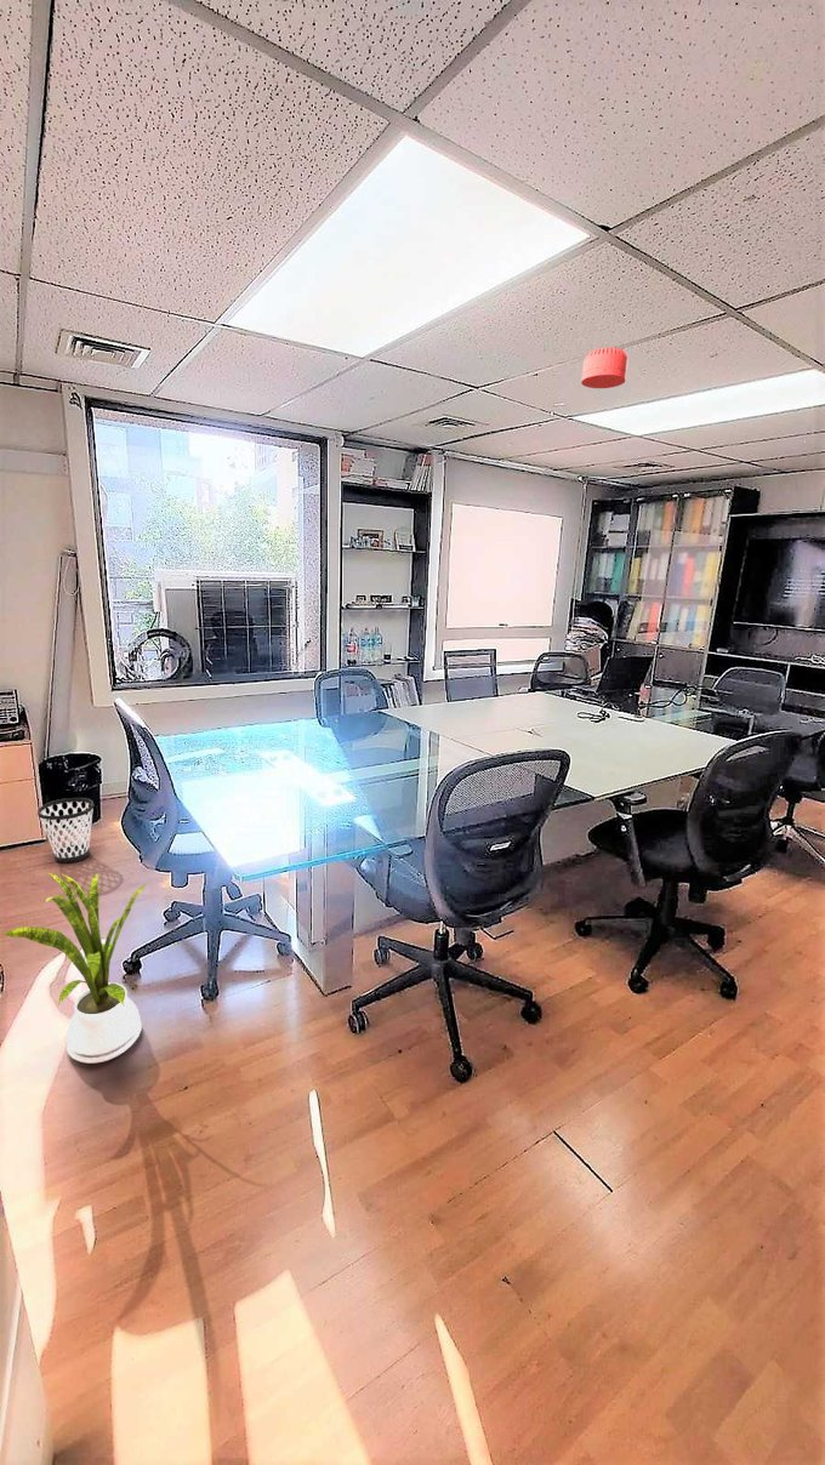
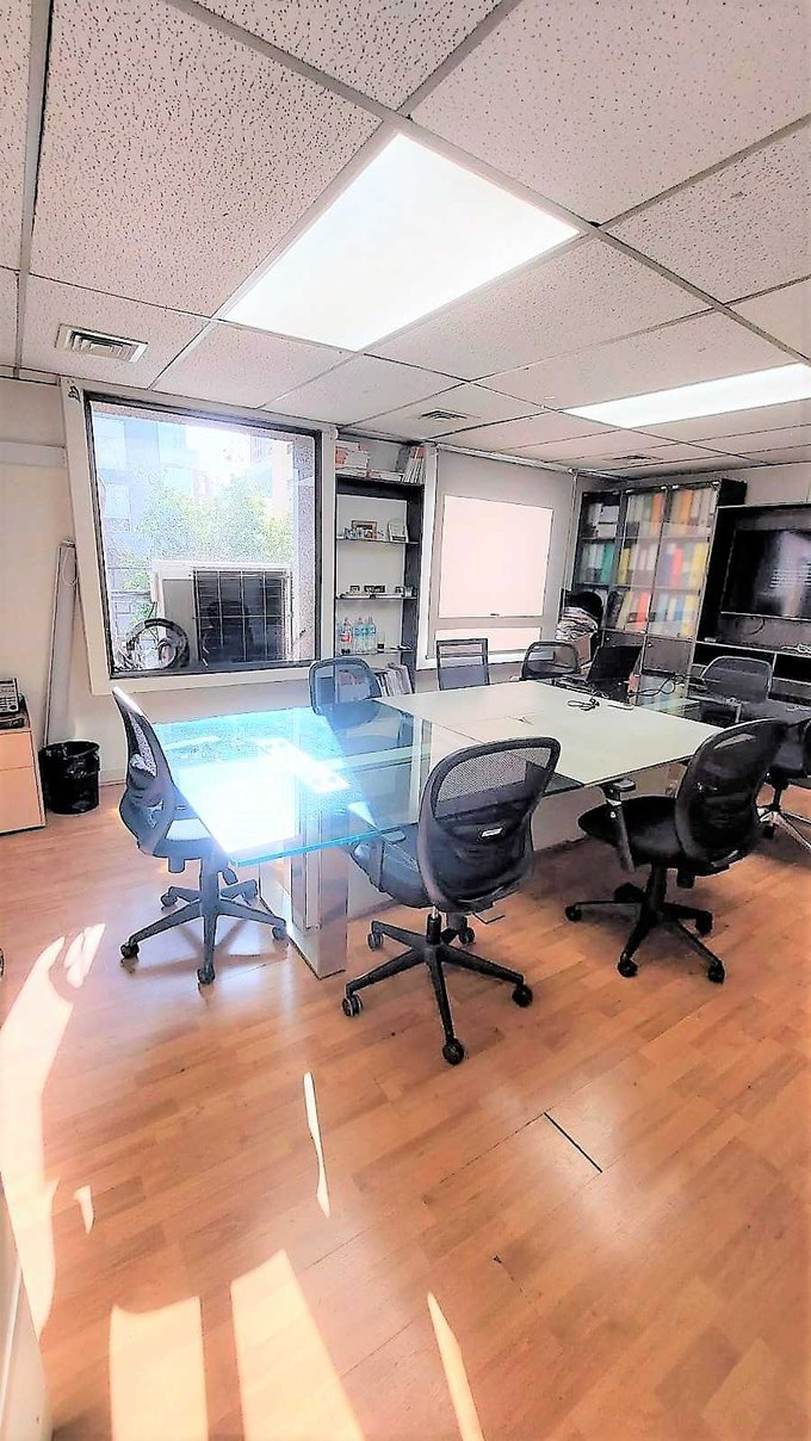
- wastebasket [36,797,95,863]
- house plant [1,872,148,1065]
- smoke detector [580,347,630,389]
